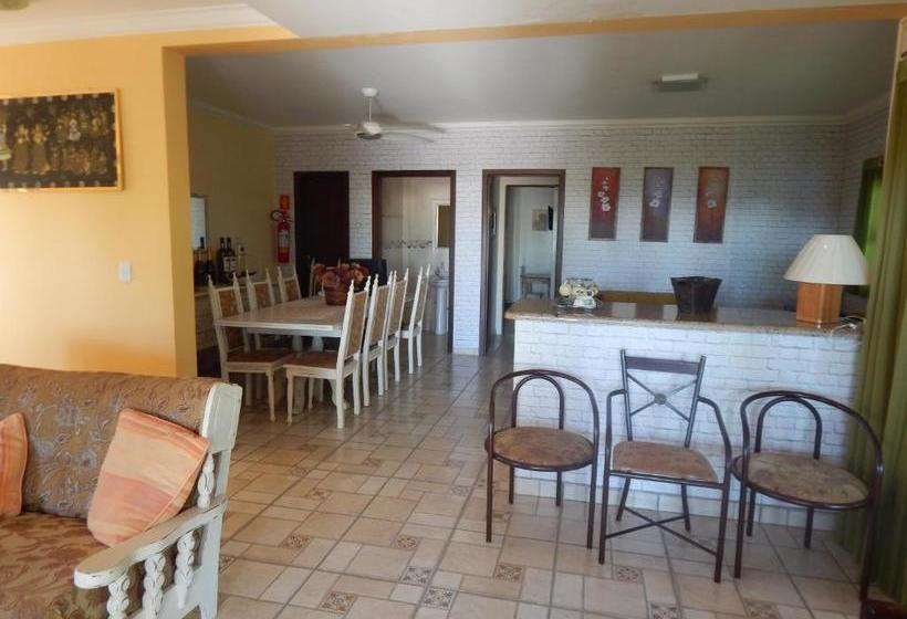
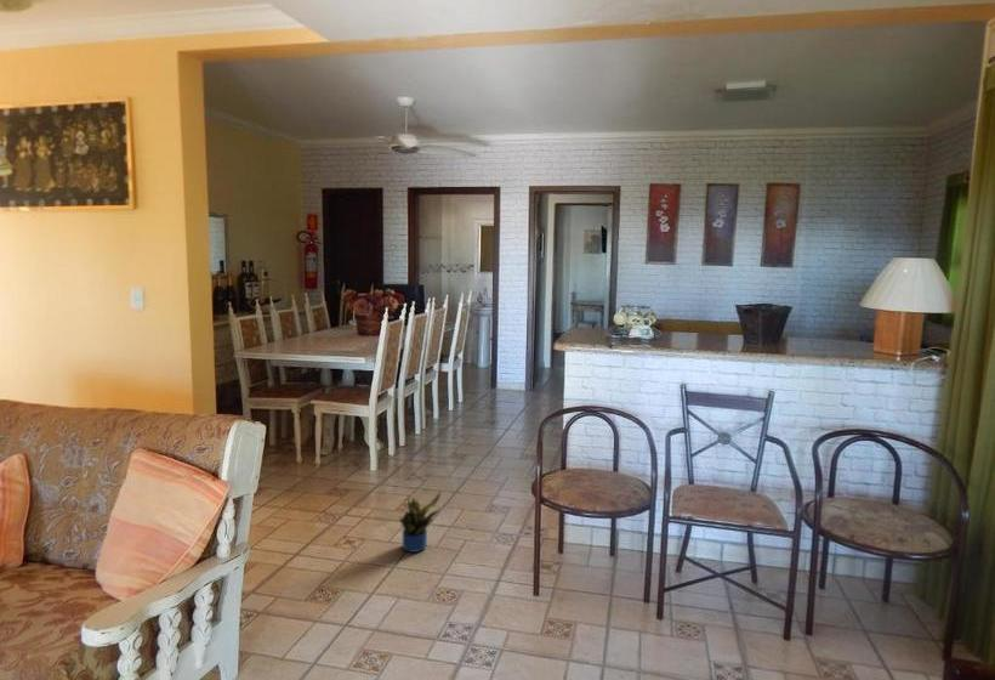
+ potted plant [398,491,443,554]
